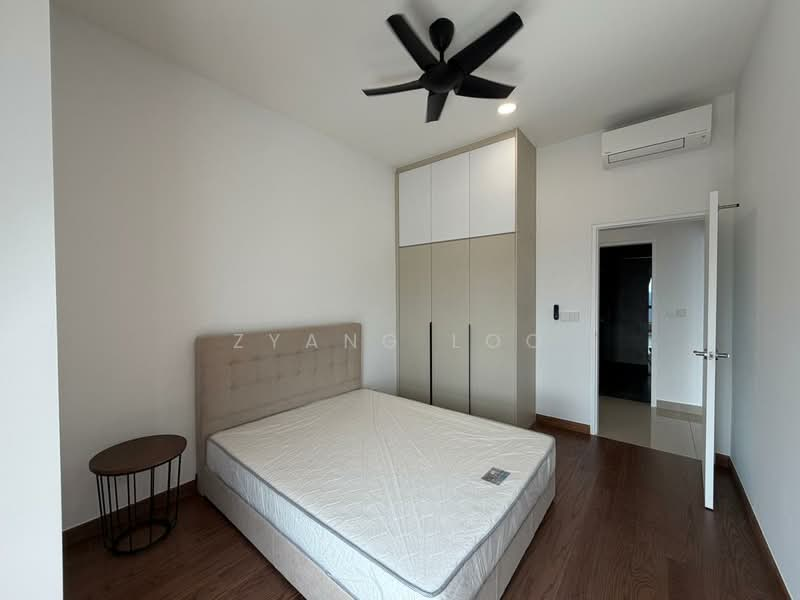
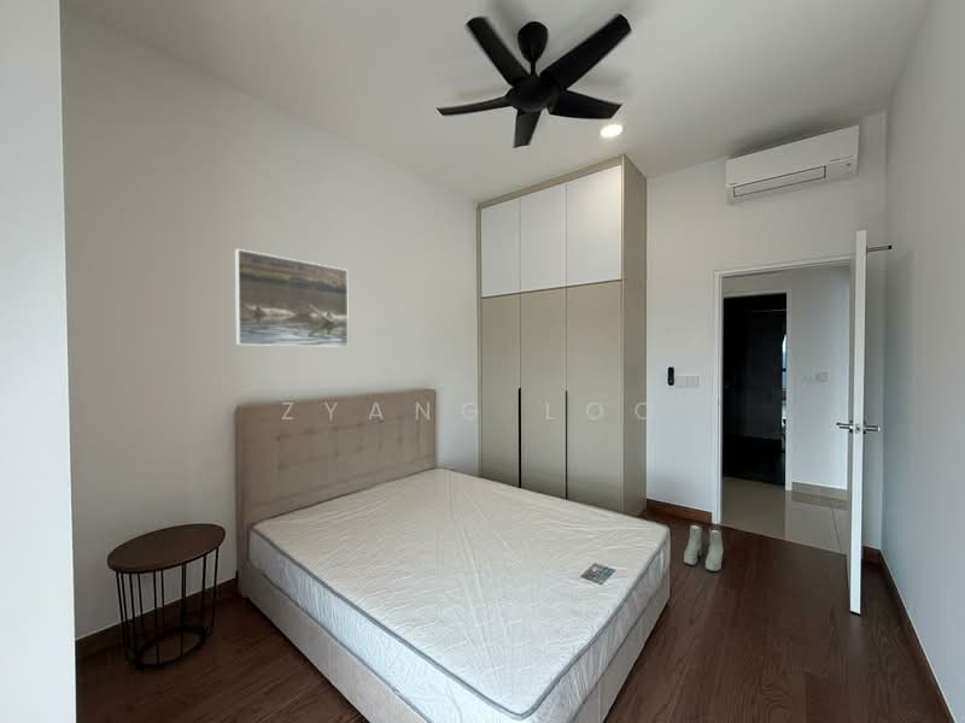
+ boots [683,523,724,572]
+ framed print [234,248,350,348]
